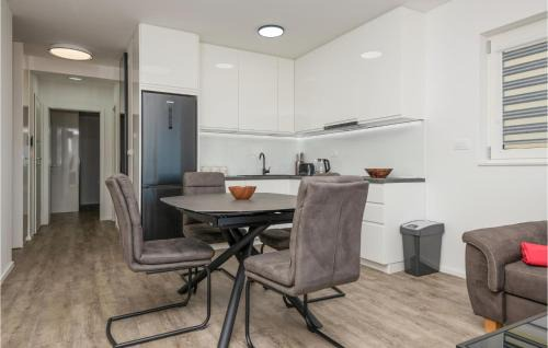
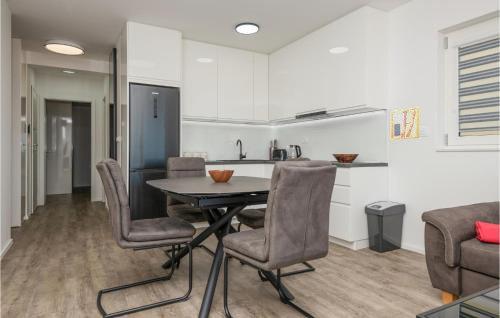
+ wall art [390,107,420,140]
